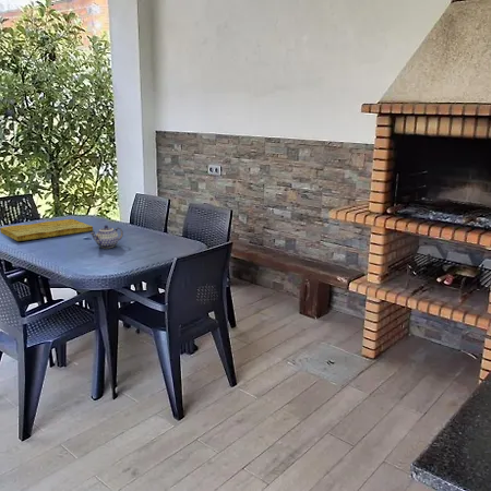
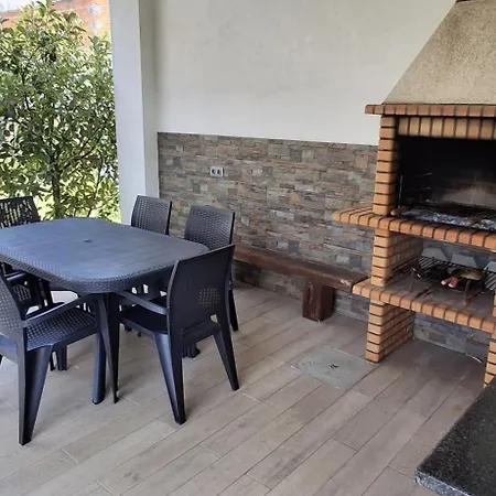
- cutting board [0,218,94,242]
- teapot [88,224,124,249]
